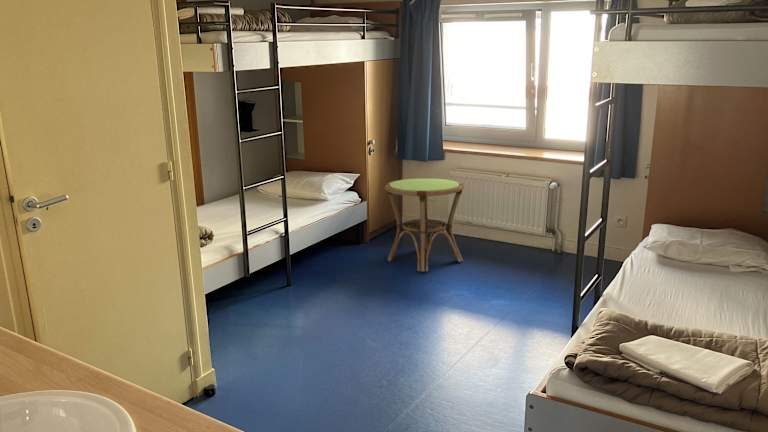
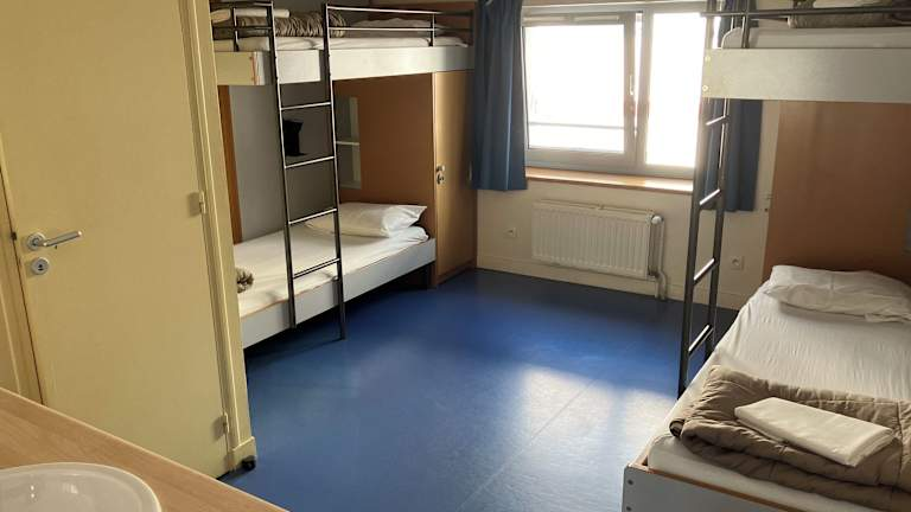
- side table [384,177,465,272]
